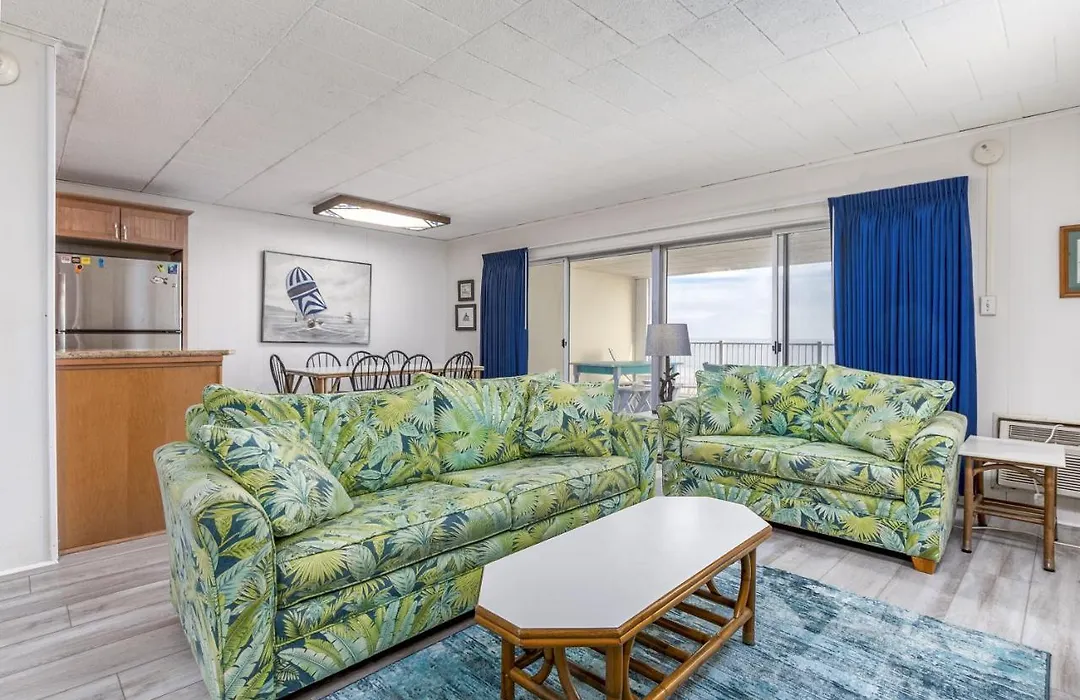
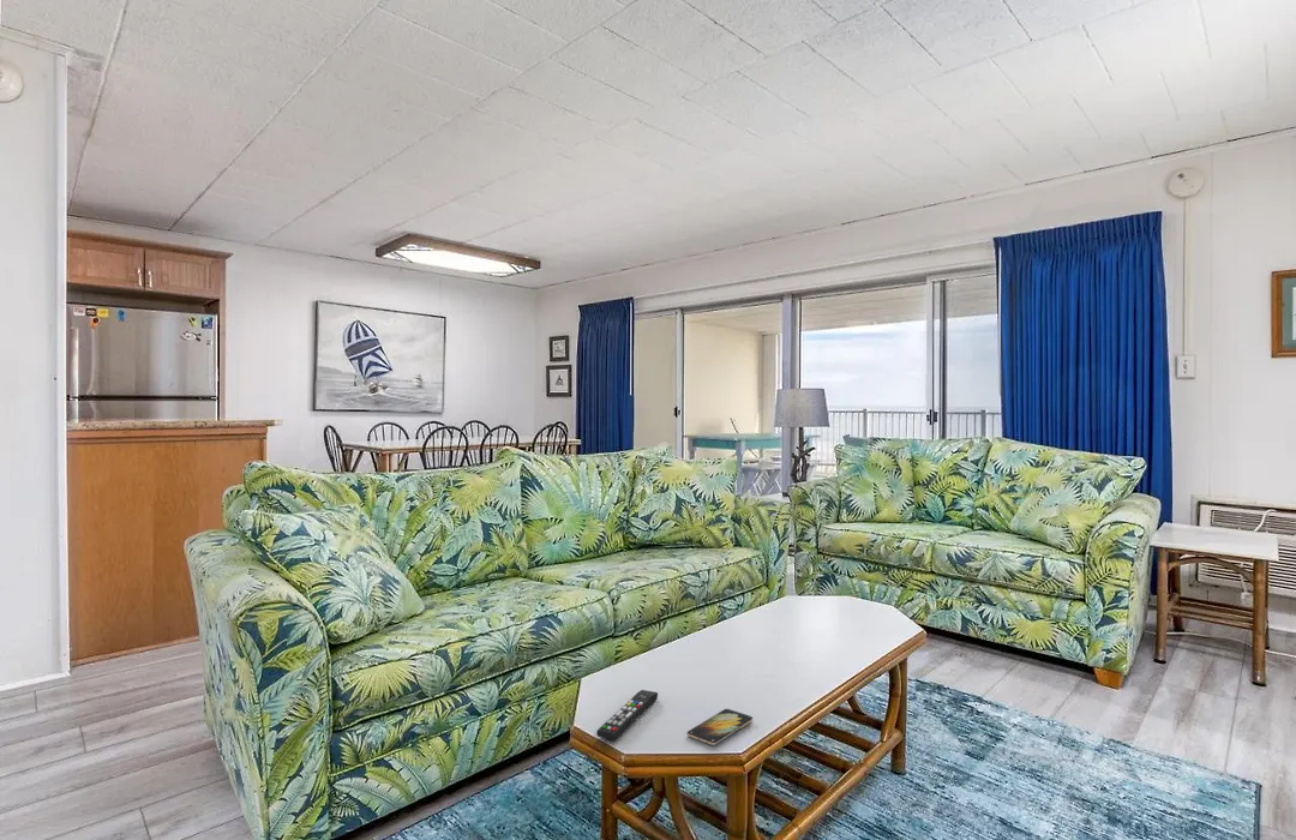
+ smartphone [686,708,754,746]
+ remote control [595,689,659,740]
